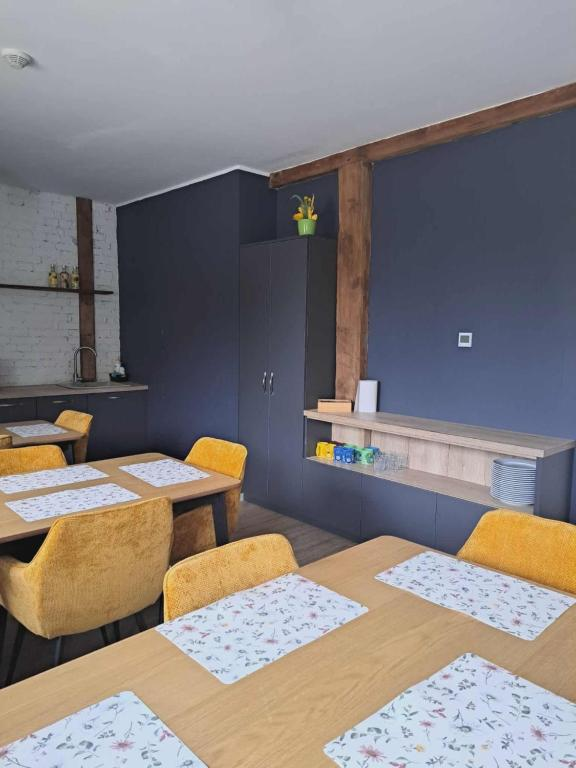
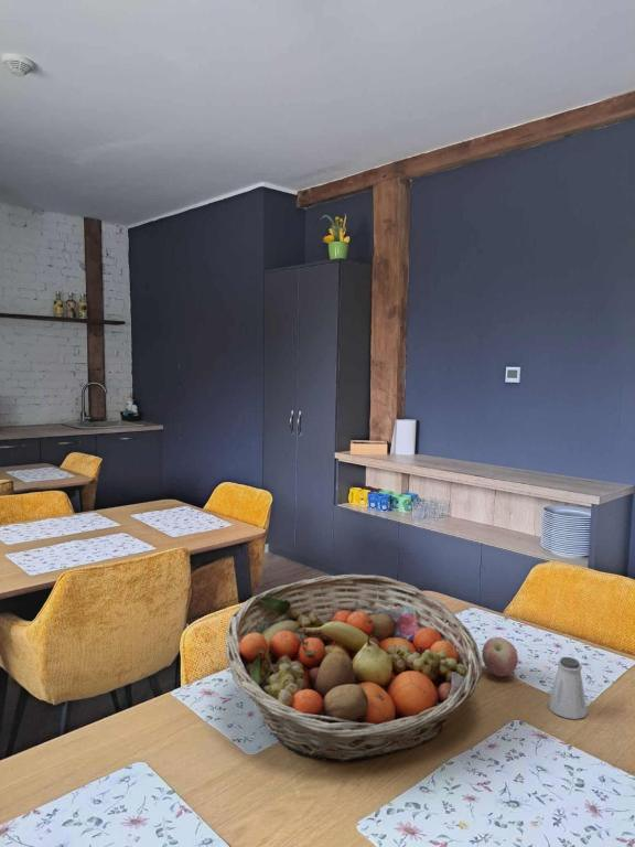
+ saltshaker [547,656,588,720]
+ apple [481,636,519,677]
+ fruit basket [225,573,483,764]
